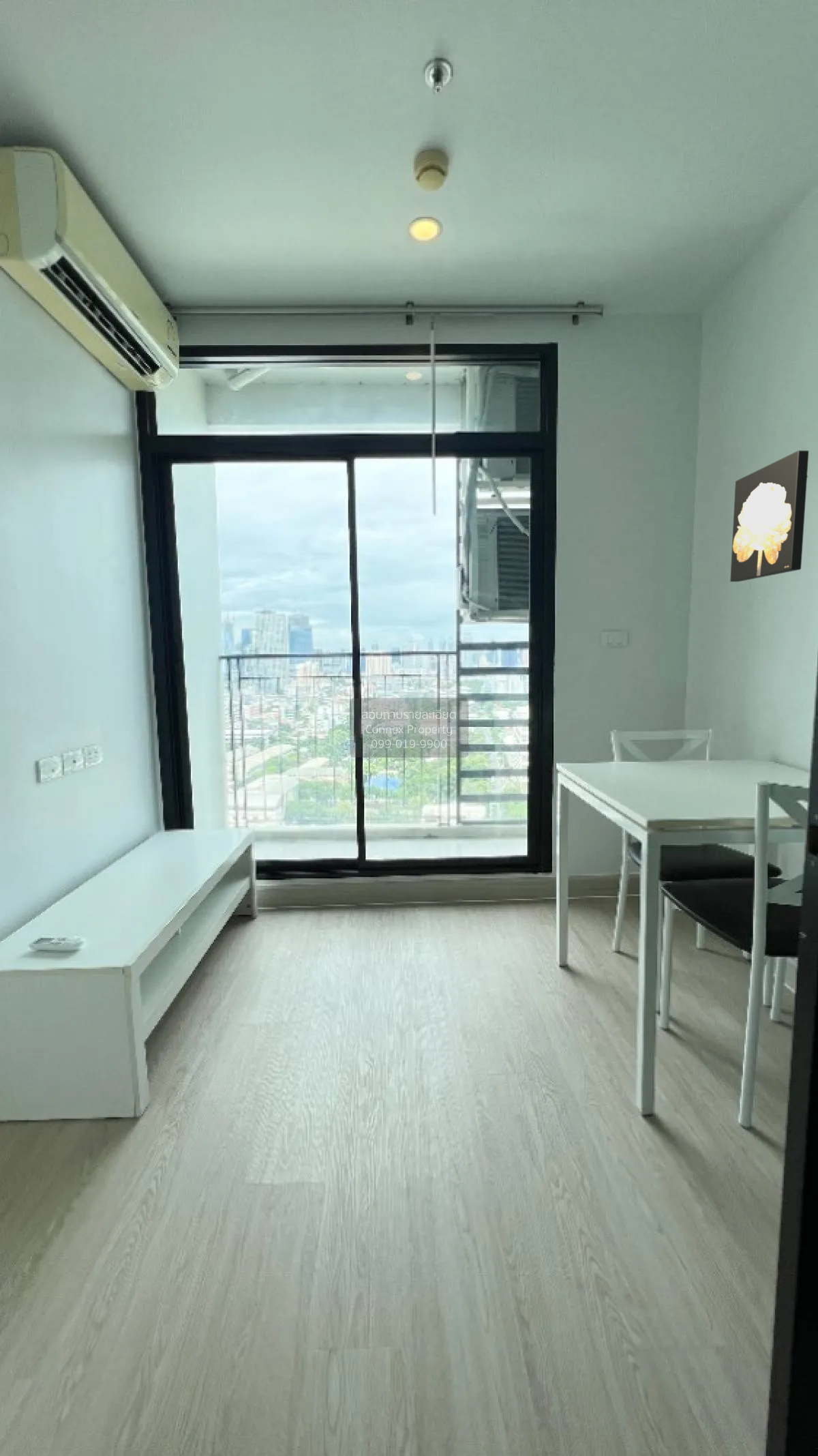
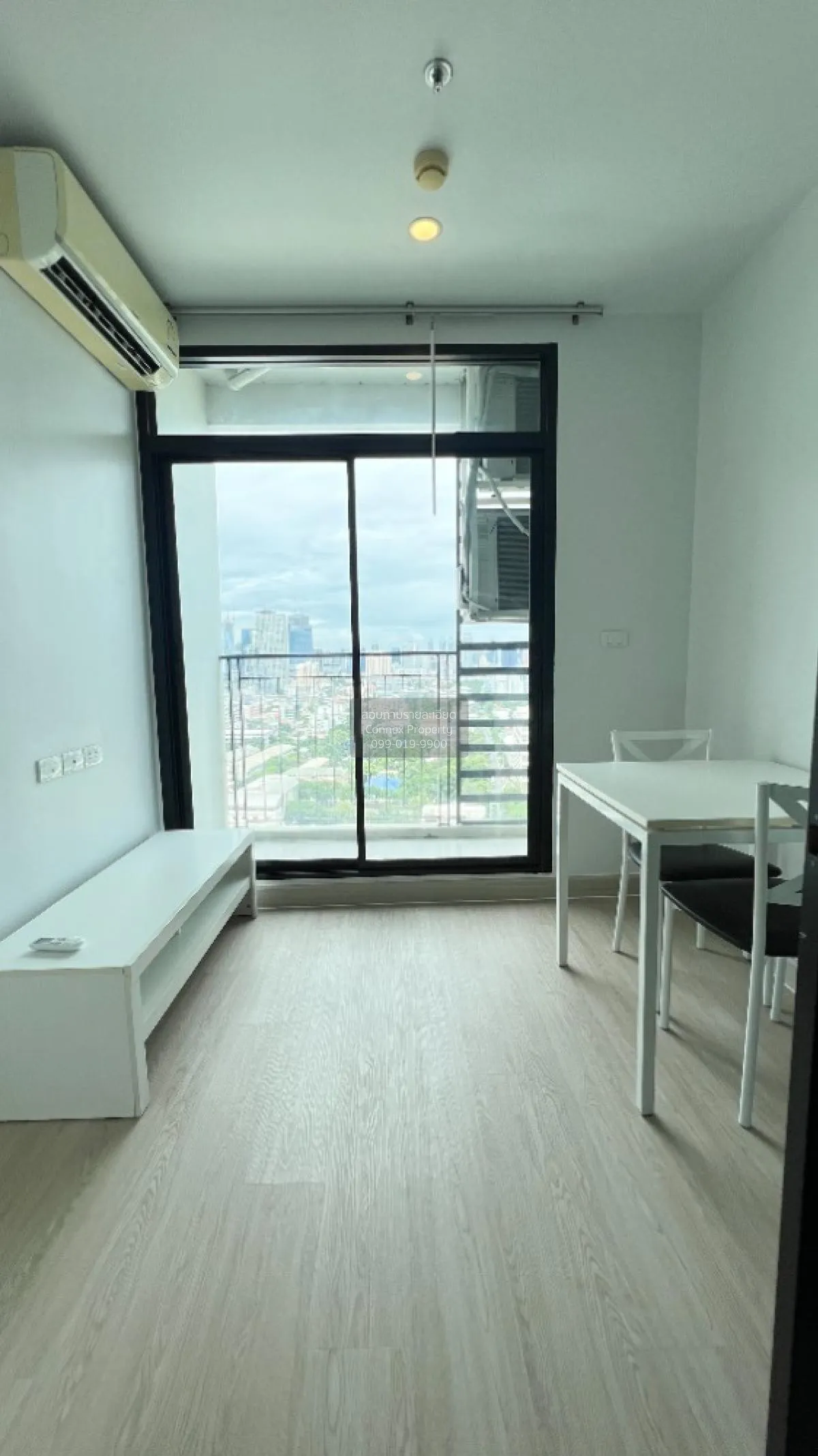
- wall art [729,450,809,582]
